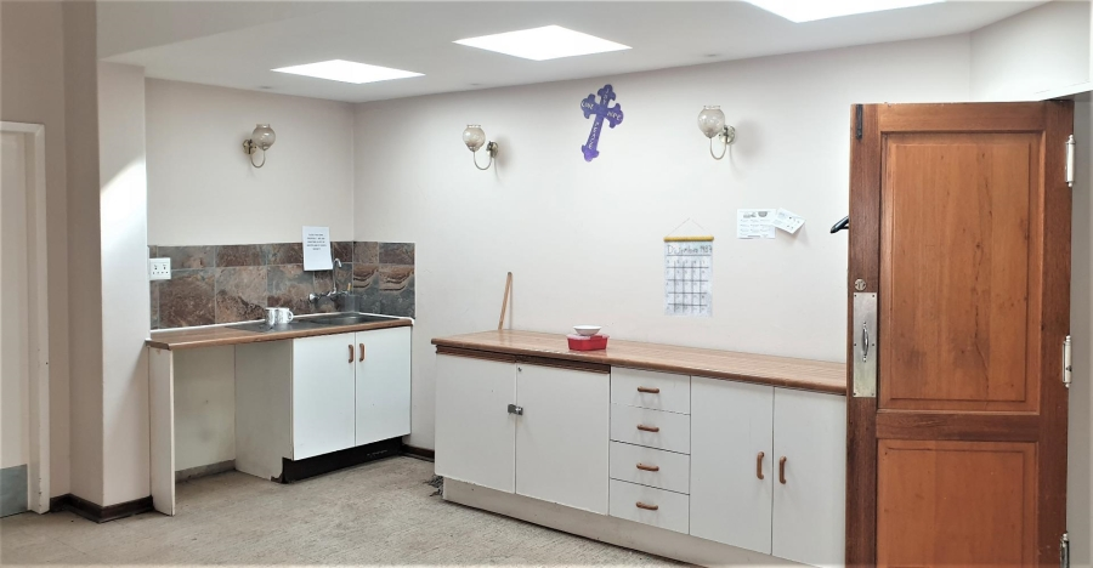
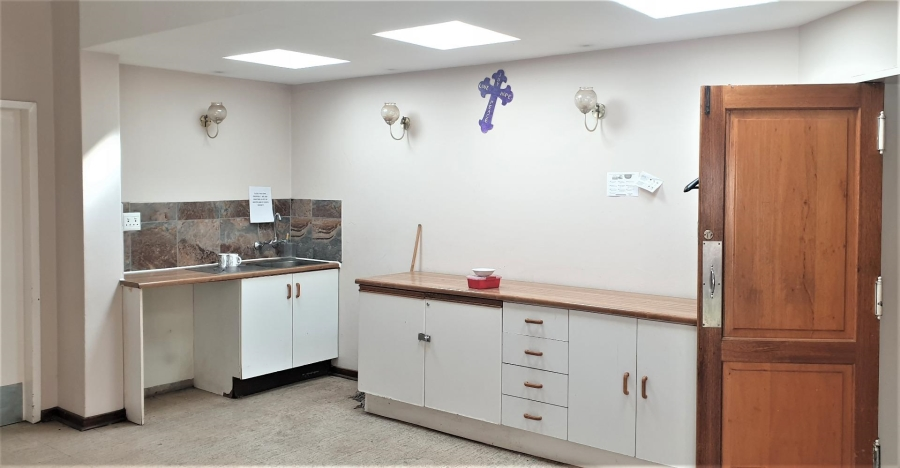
- calendar [662,218,715,318]
